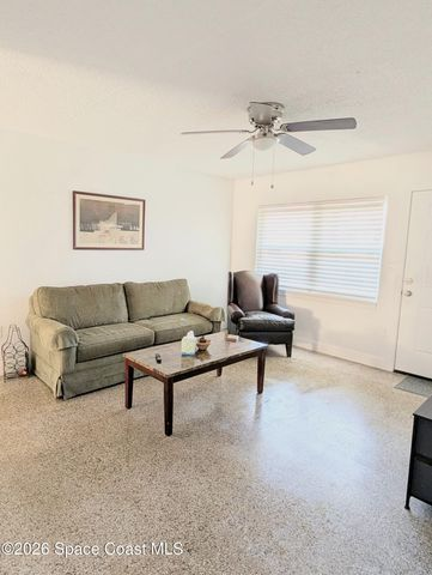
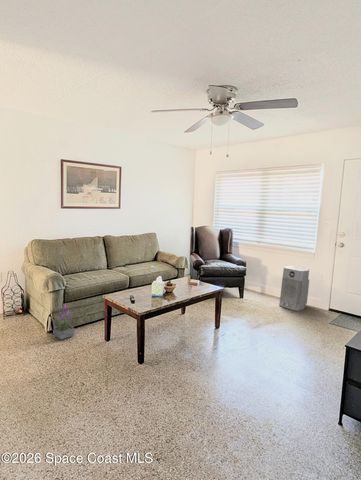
+ potted plant [53,304,76,341]
+ air purifier [278,265,310,312]
